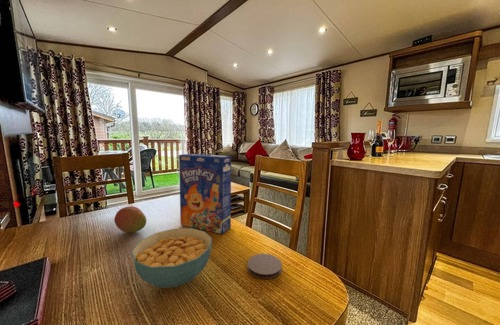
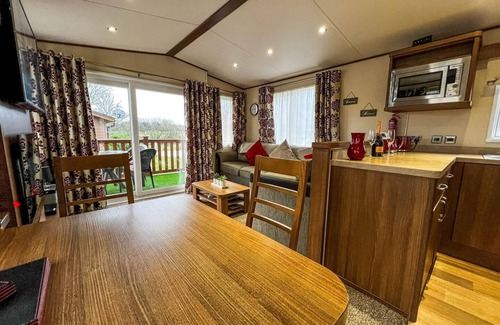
- cereal box [178,153,232,235]
- coaster [247,253,283,280]
- fruit [113,205,147,234]
- cereal bowl [131,227,213,289]
